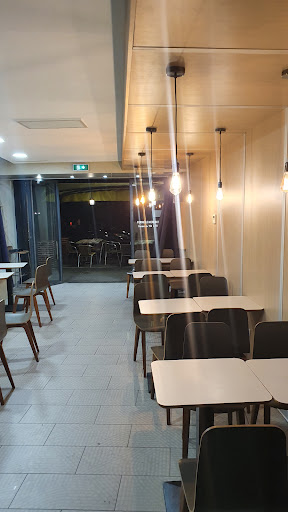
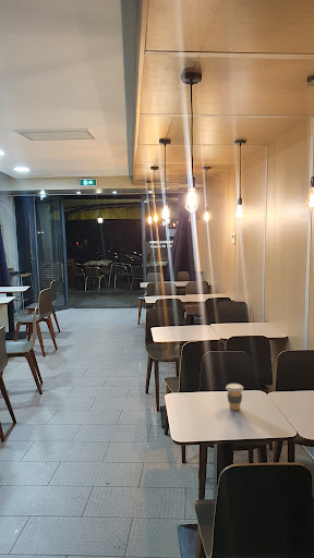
+ coffee cup [225,383,244,411]
